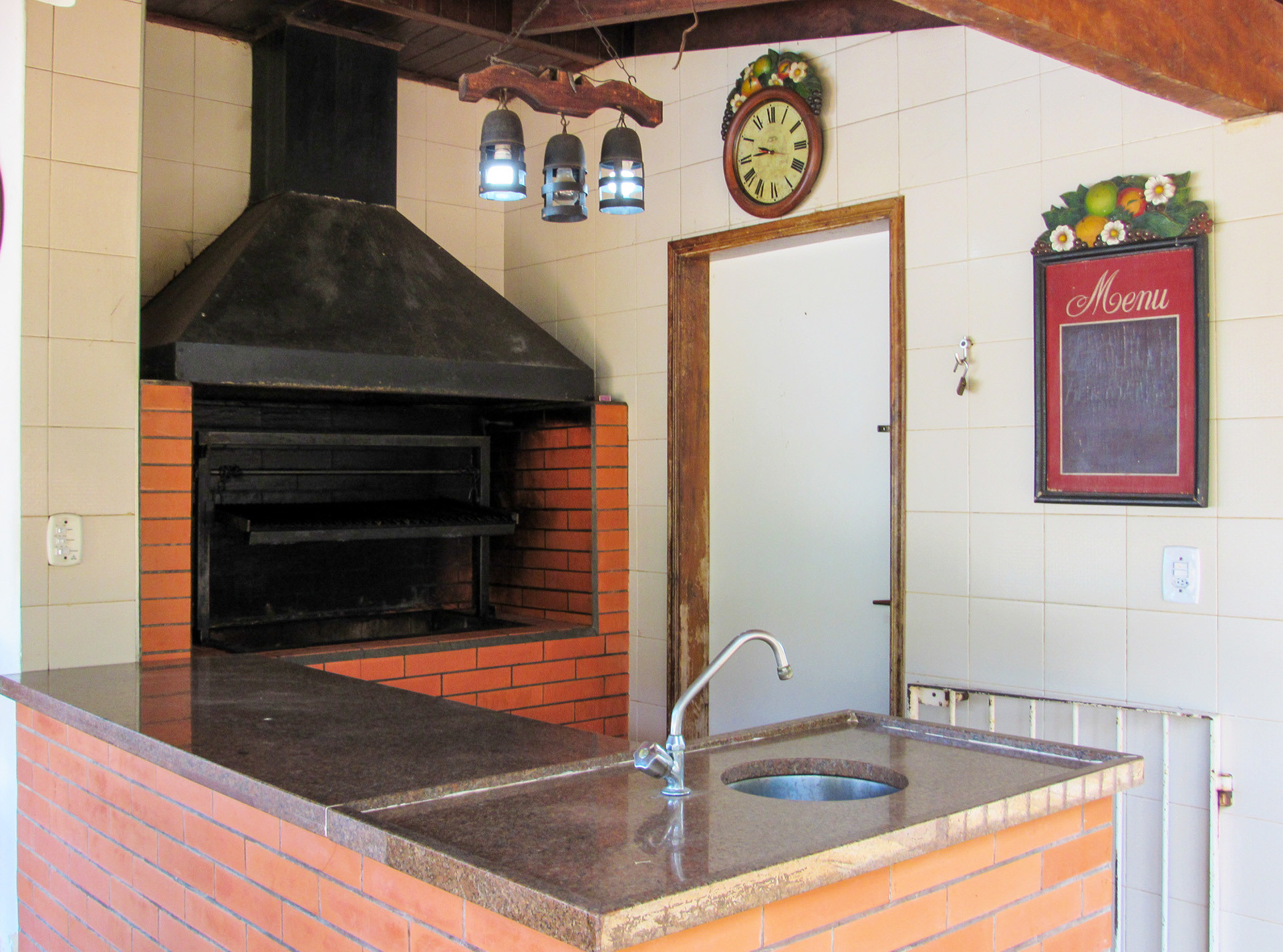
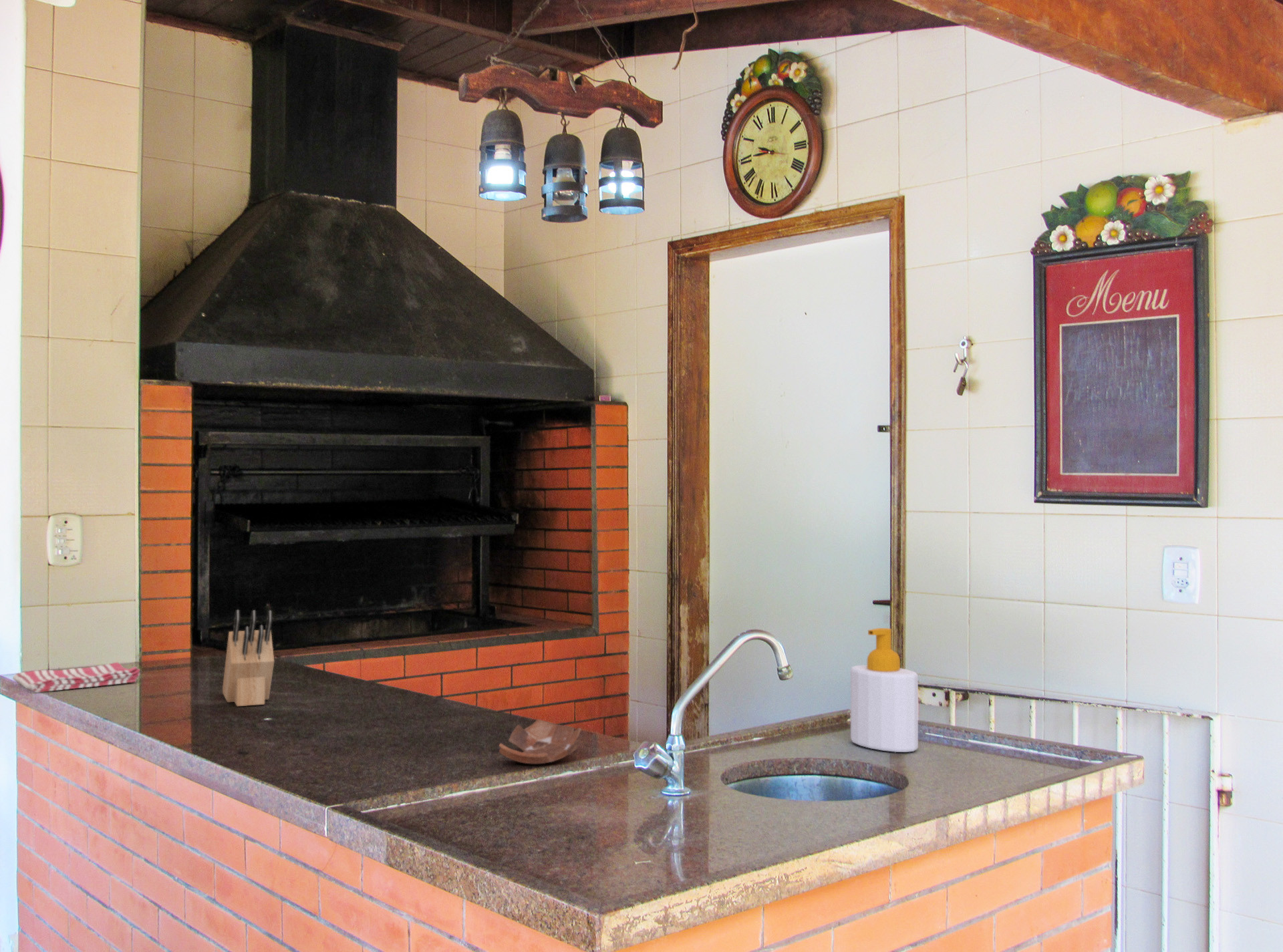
+ soap bottle [850,627,919,753]
+ pottery [498,718,582,764]
+ dish towel [12,661,141,693]
+ knife block [222,609,275,707]
